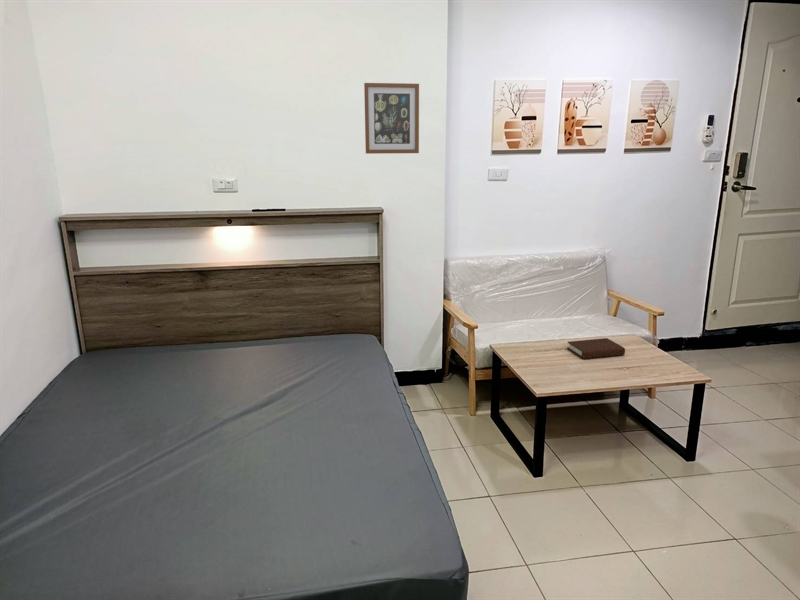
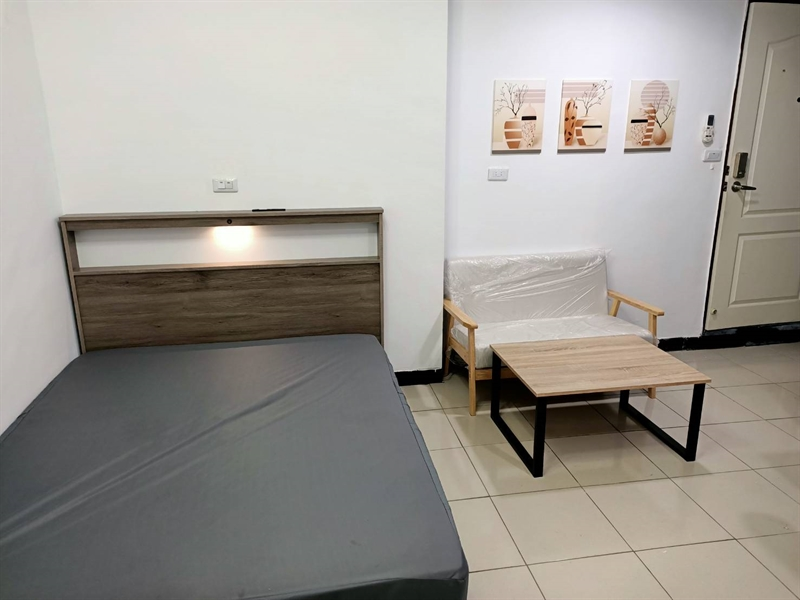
- book [566,337,626,360]
- wall art [363,82,420,155]
